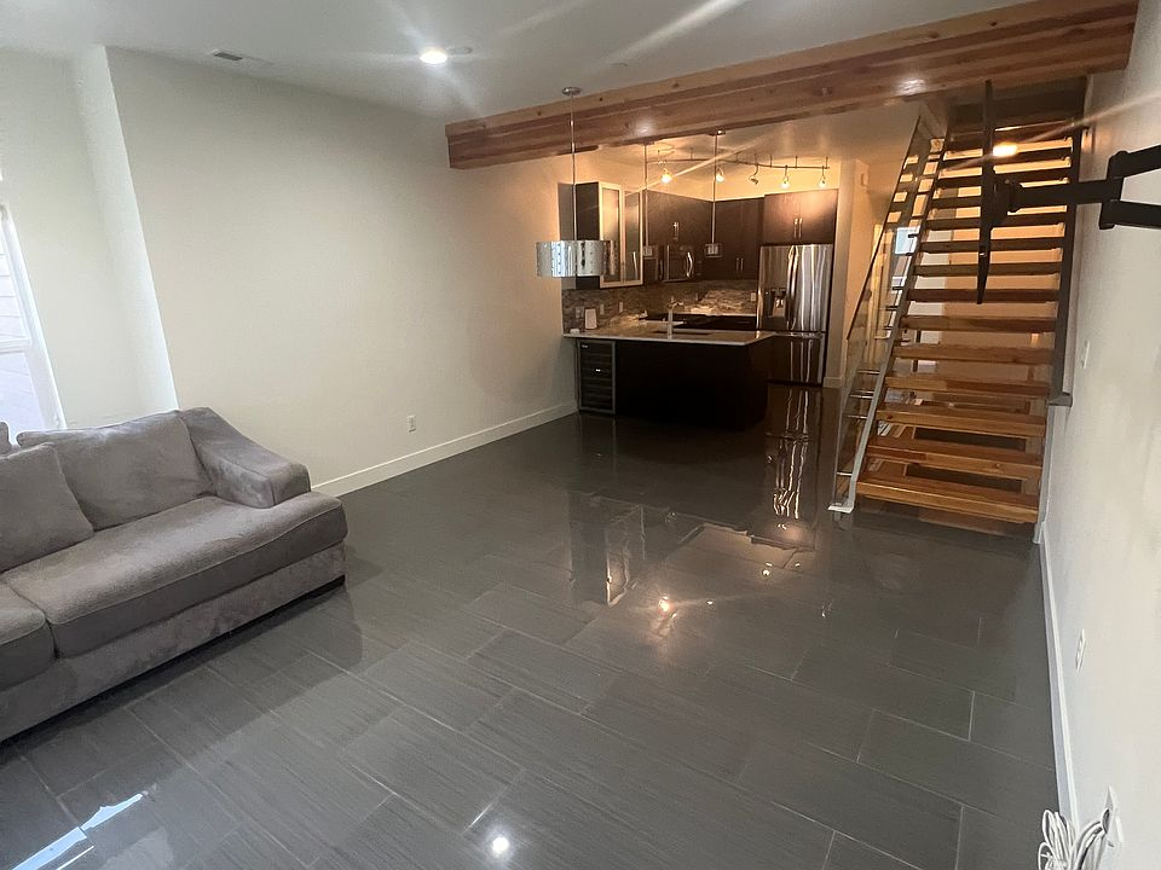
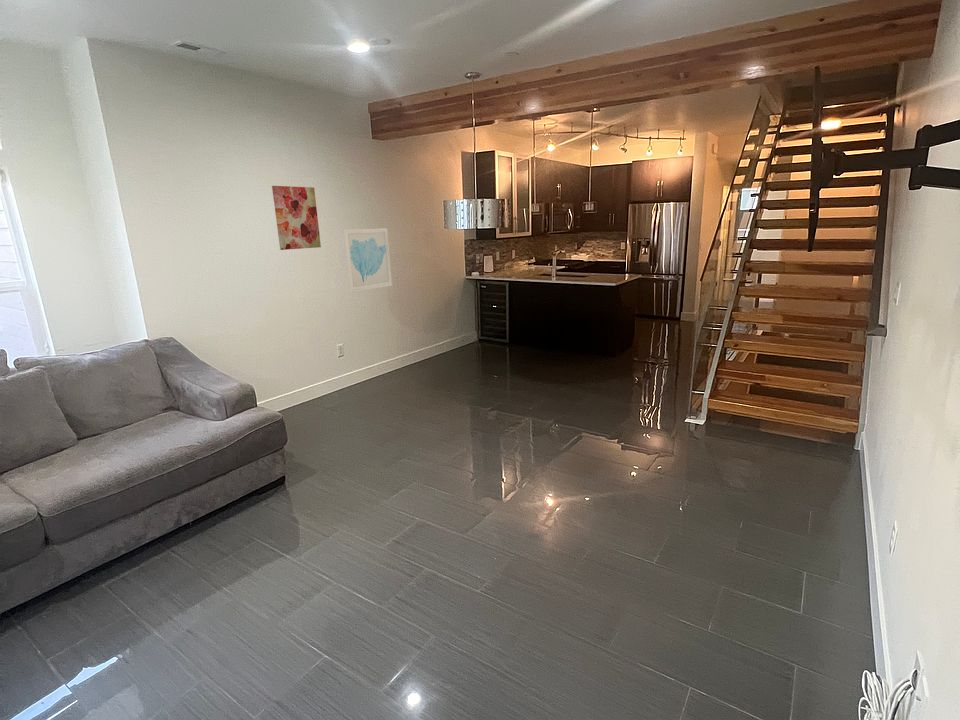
+ wall art [271,185,322,251]
+ wall art [342,227,393,293]
